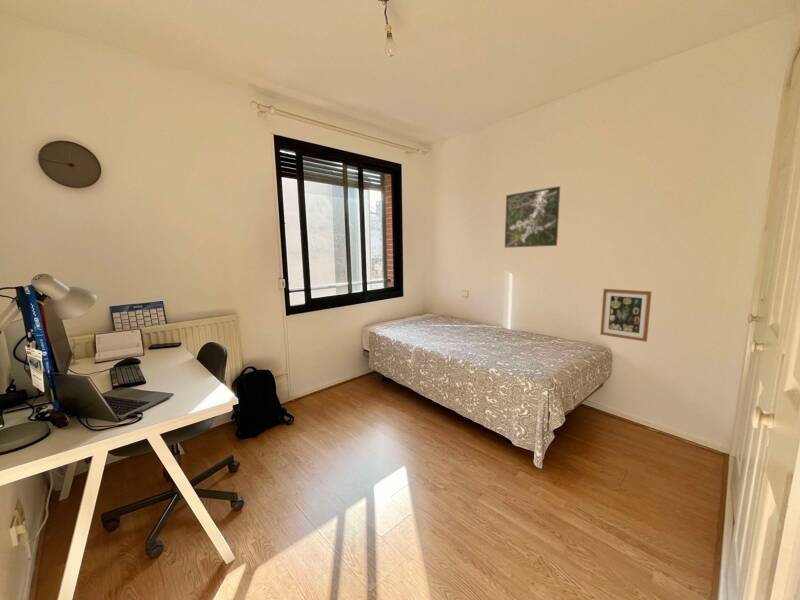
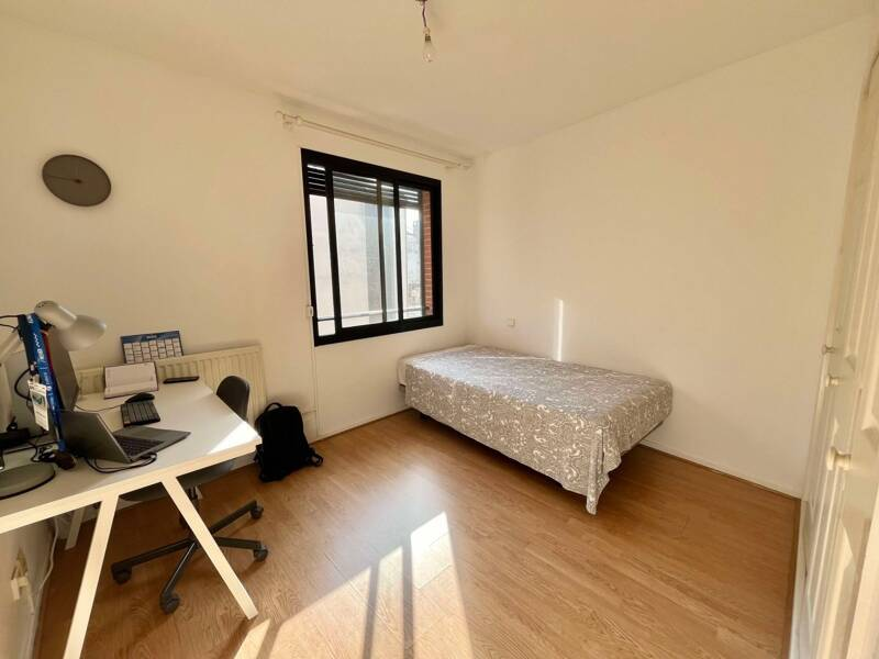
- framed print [504,185,561,249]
- wall art [599,288,653,343]
